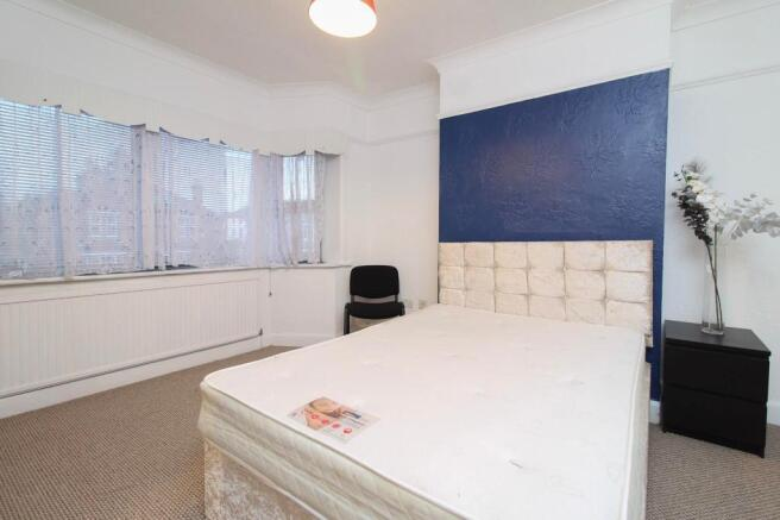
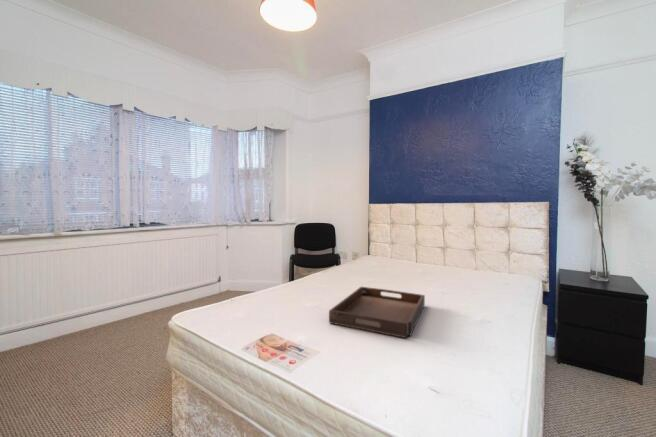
+ serving tray [328,286,426,339]
